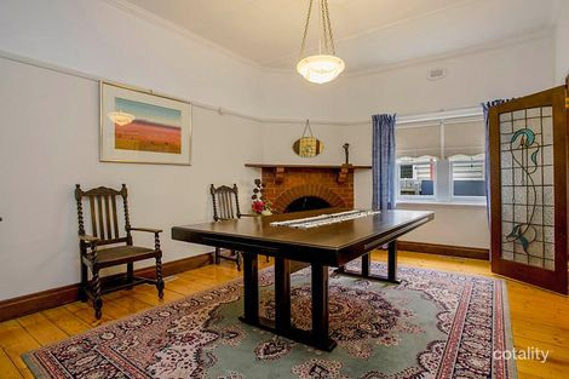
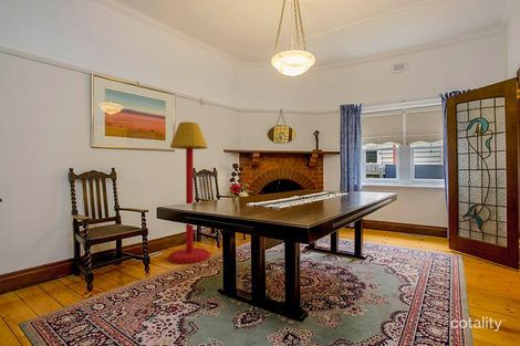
+ floor lamp [168,120,211,264]
